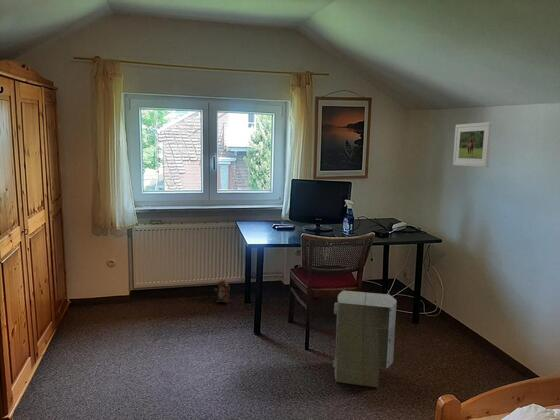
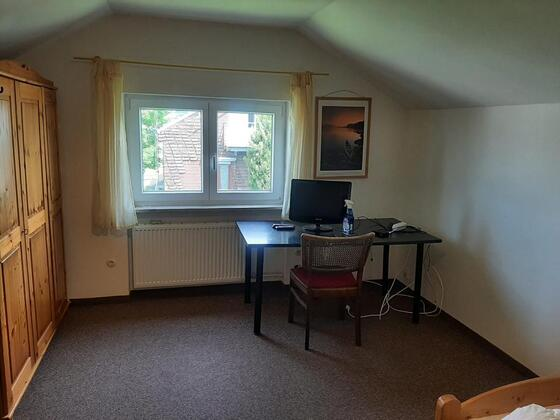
- air purifier [332,290,398,388]
- plush toy [213,279,231,304]
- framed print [452,121,493,168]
